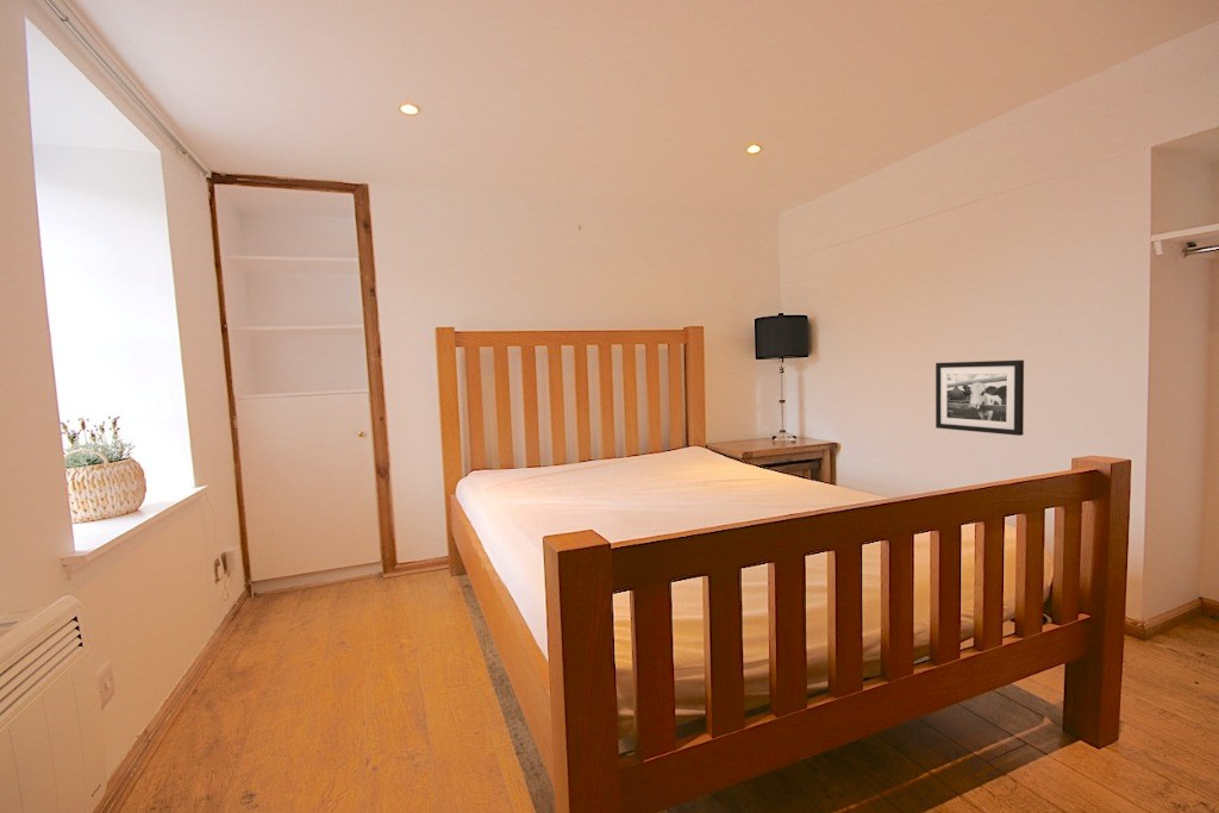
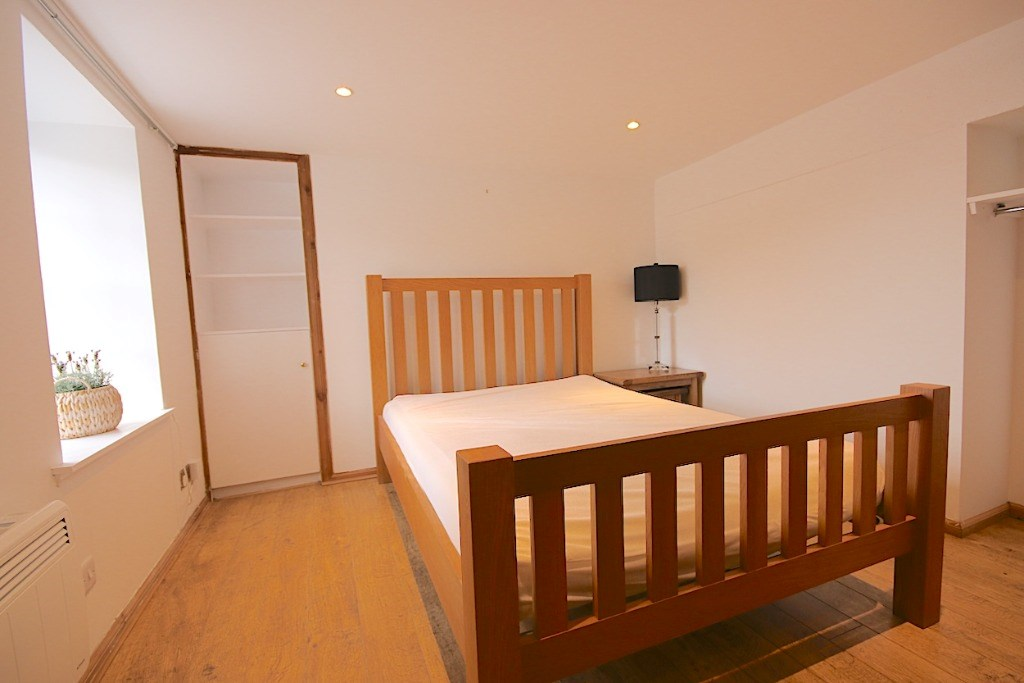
- picture frame [934,359,1025,437]
